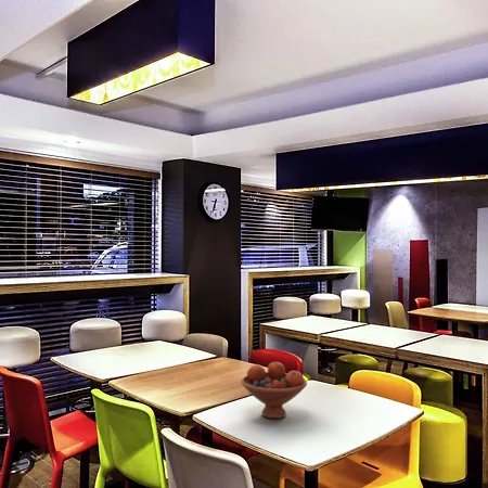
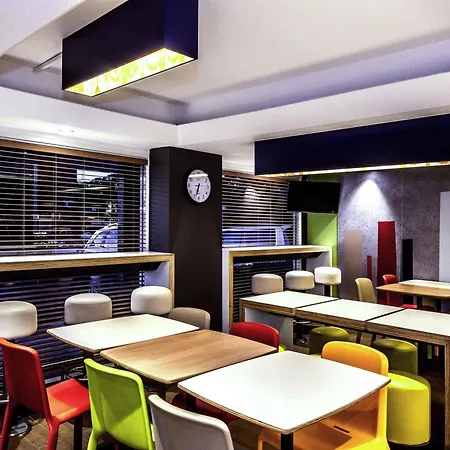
- fruit bowl [241,361,308,420]
